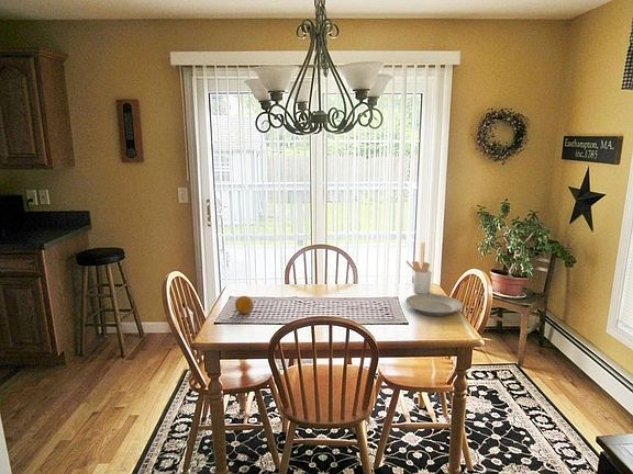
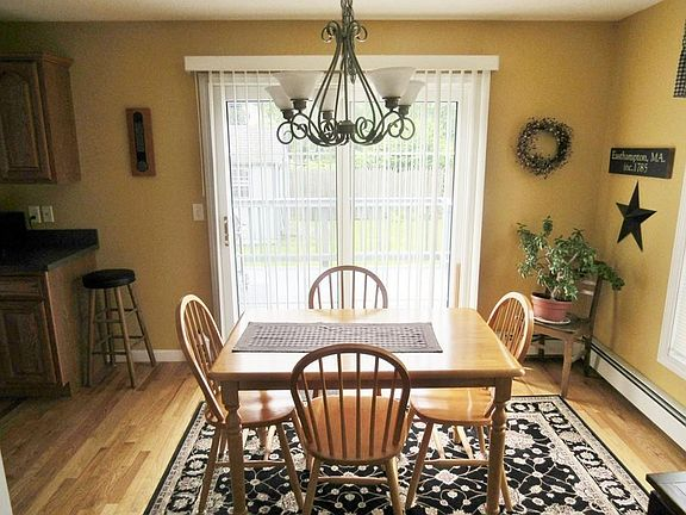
- plate [404,293,464,317]
- fruit [234,295,254,315]
- utensil holder [404,260,433,294]
